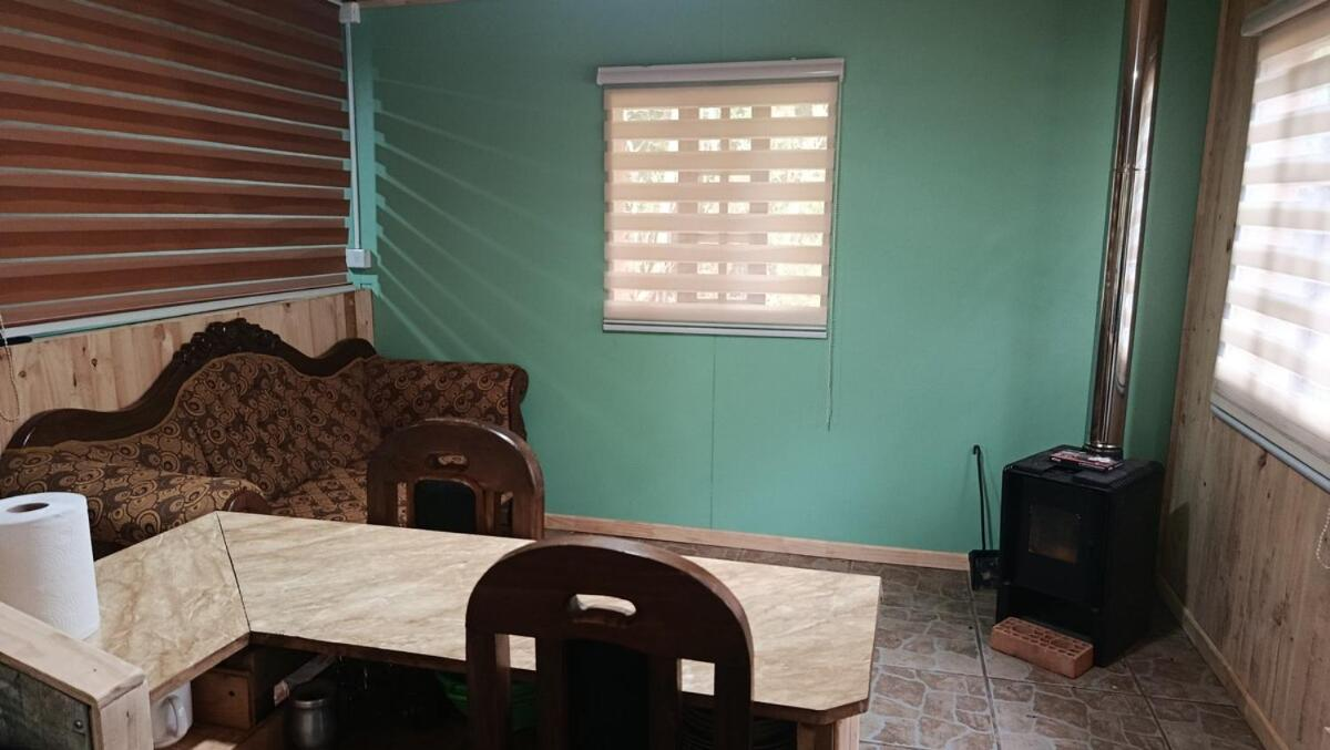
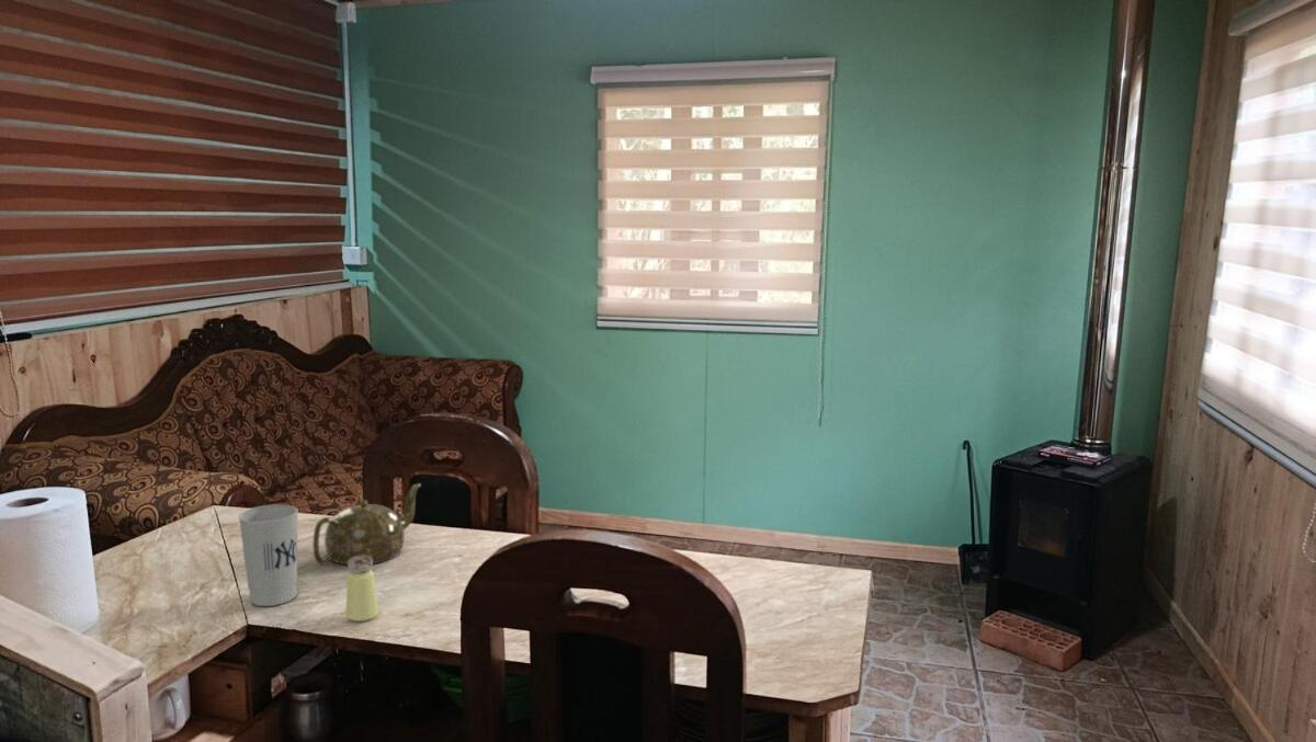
+ cup [238,503,299,607]
+ saltshaker [344,556,379,623]
+ teapot [311,482,422,567]
